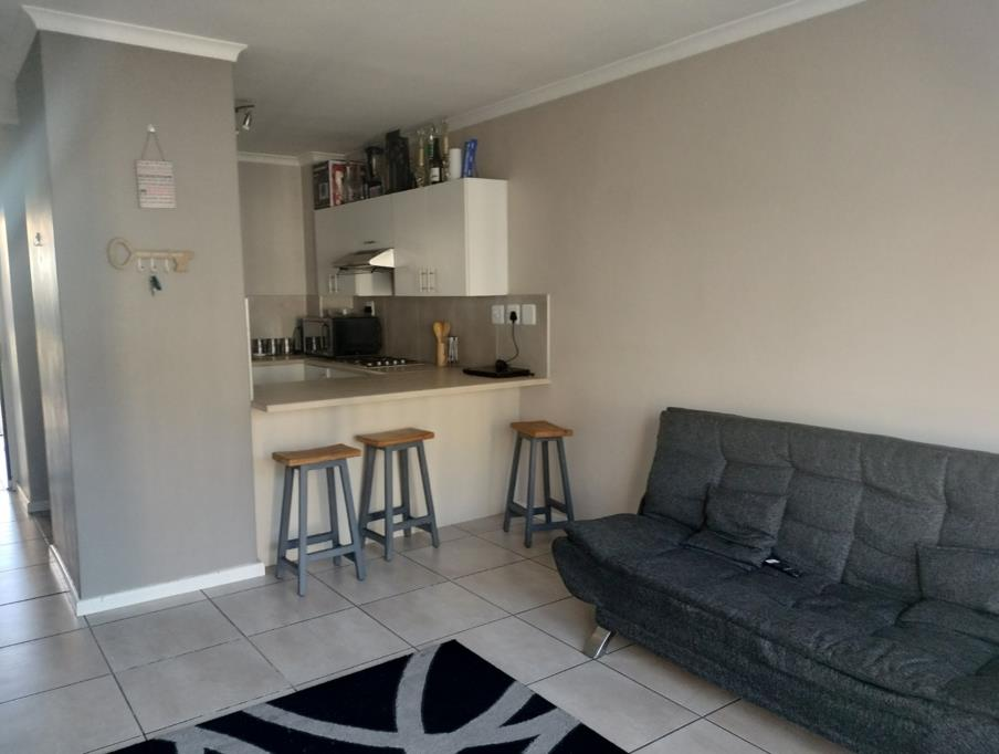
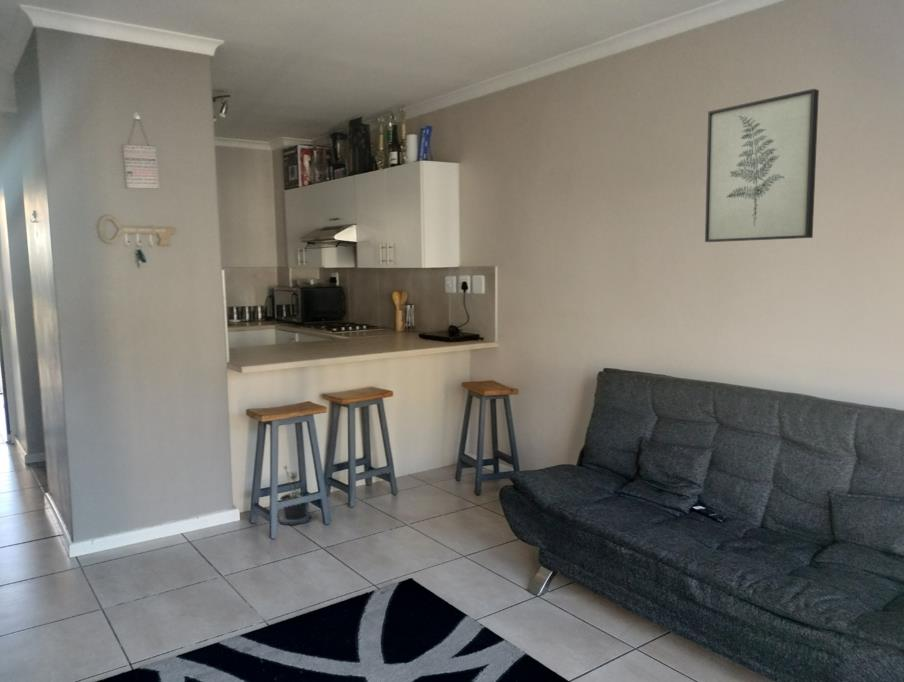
+ wall art [704,88,820,243]
+ potted plant [278,464,313,527]
